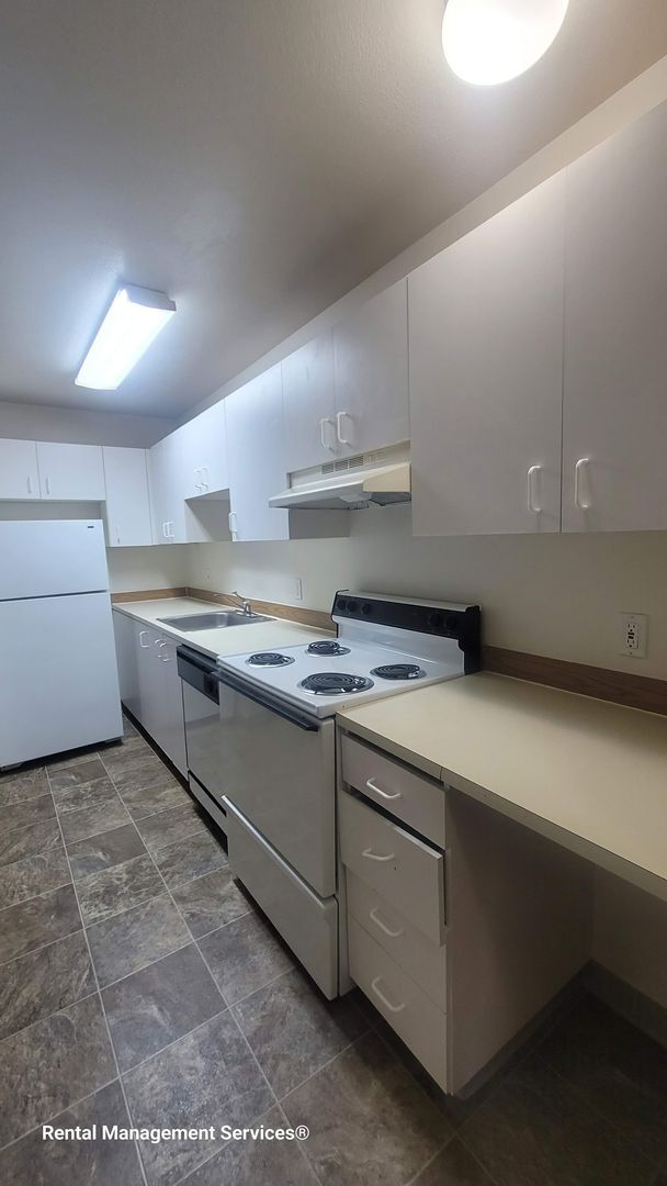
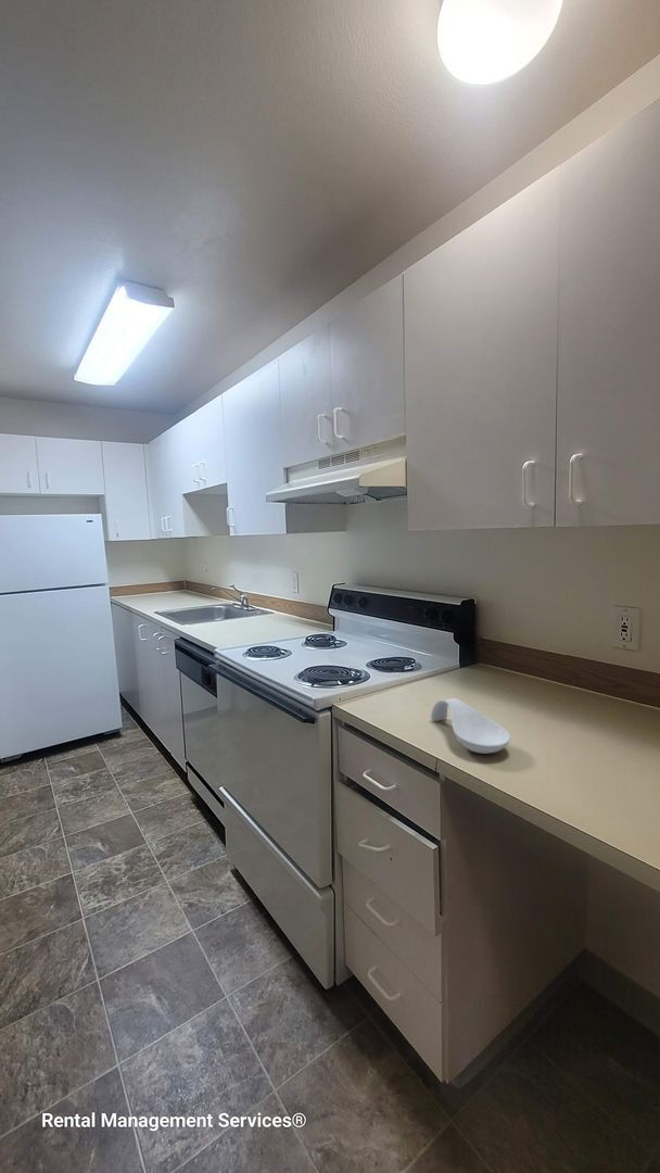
+ spoon rest [430,697,511,755]
